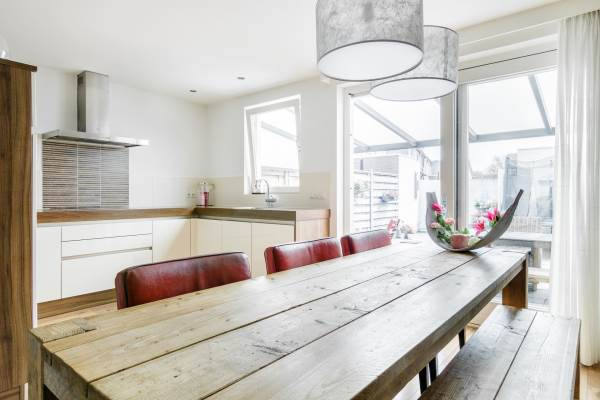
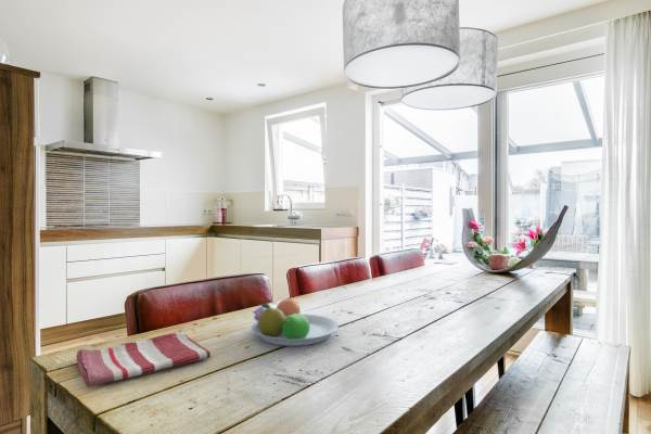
+ fruit bowl [251,296,340,347]
+ dish towel [76,331,212,388]
